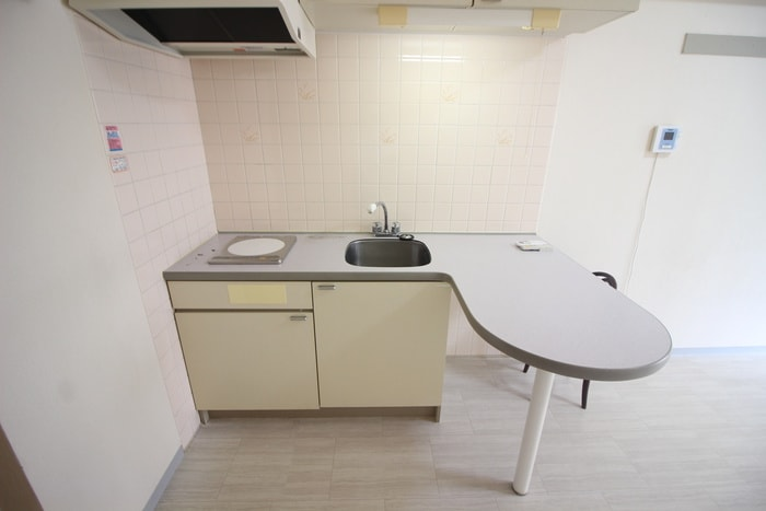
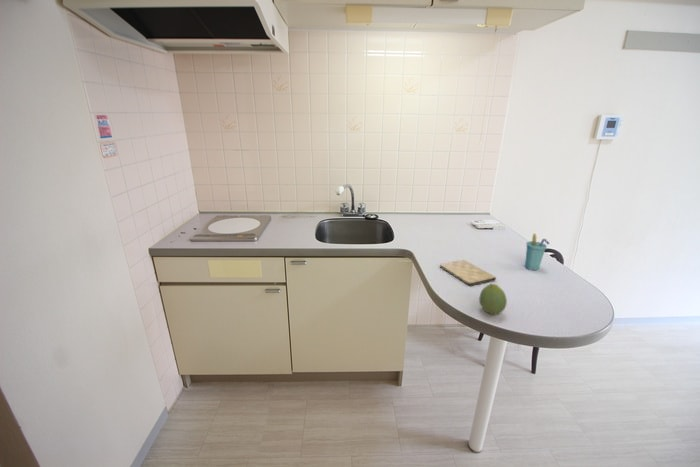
+ cutting board [439,259,497,287]
+ cup [524,233,550,271]
+ fruit [478,283,508,316]
